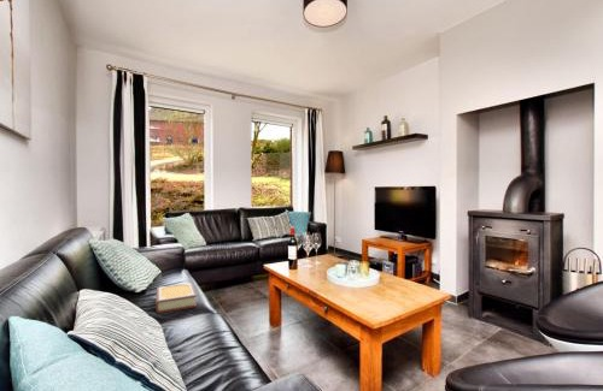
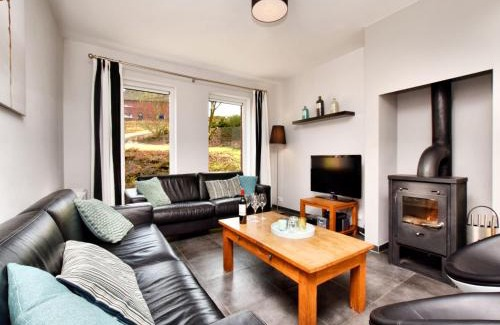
- book [154,282,198,315]
